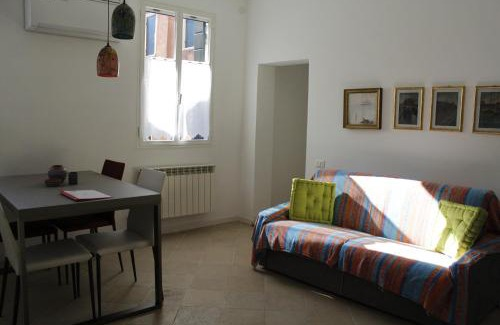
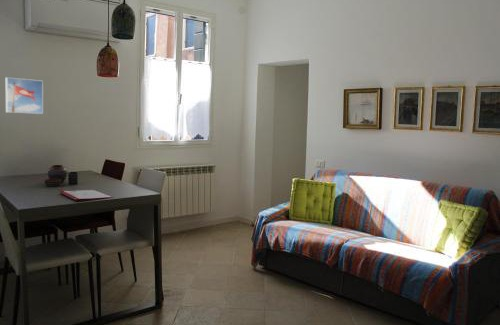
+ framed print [5,76,44,115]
